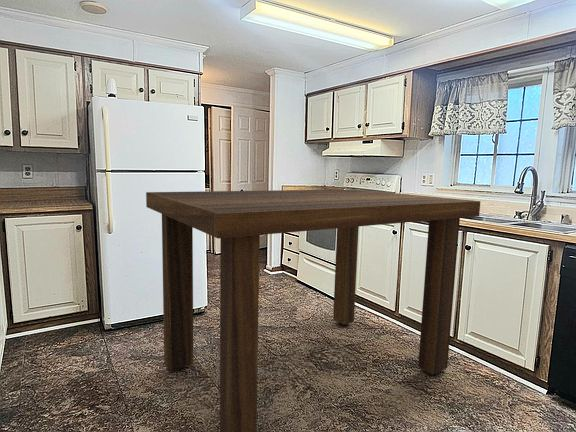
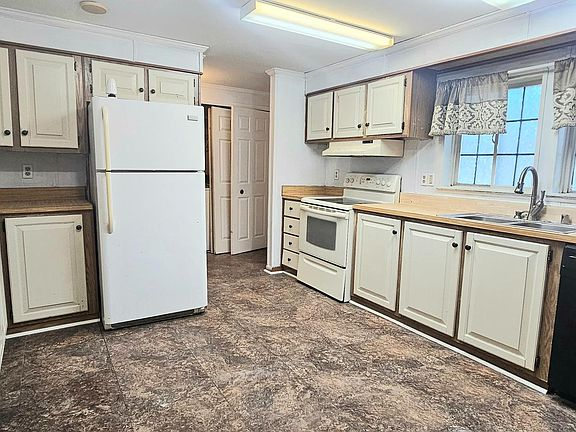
- dining table [145,188,482,432]
